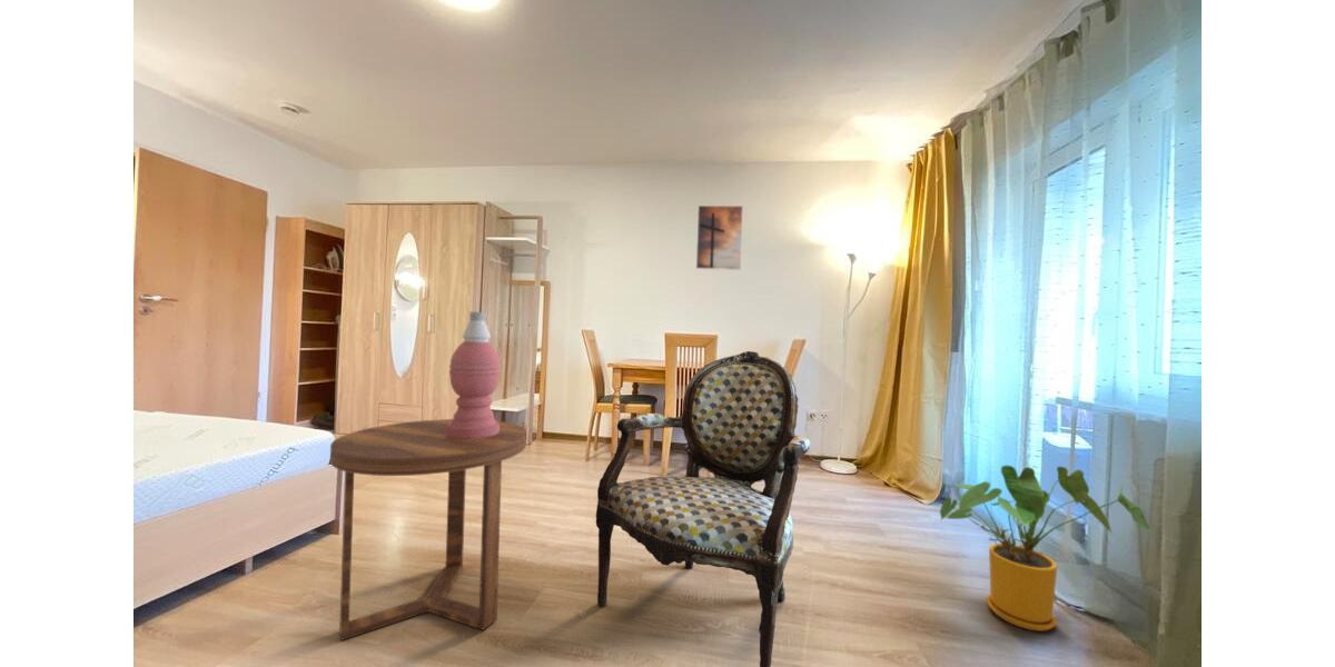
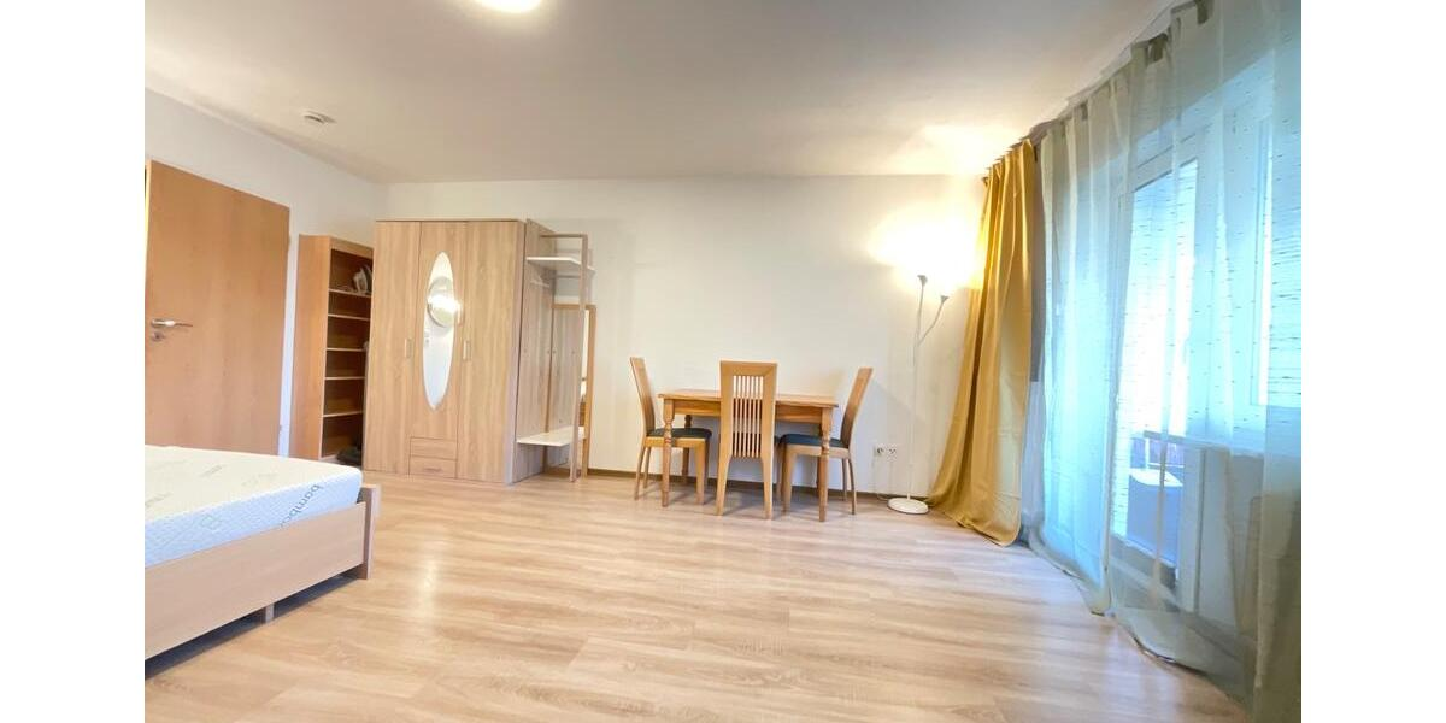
- table lamp [446,311,502,438]
- side table [329,418,527,641]
- armchair [595,350,811,667]
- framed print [695,205,744,271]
- house plant [939,465,1154,633]
